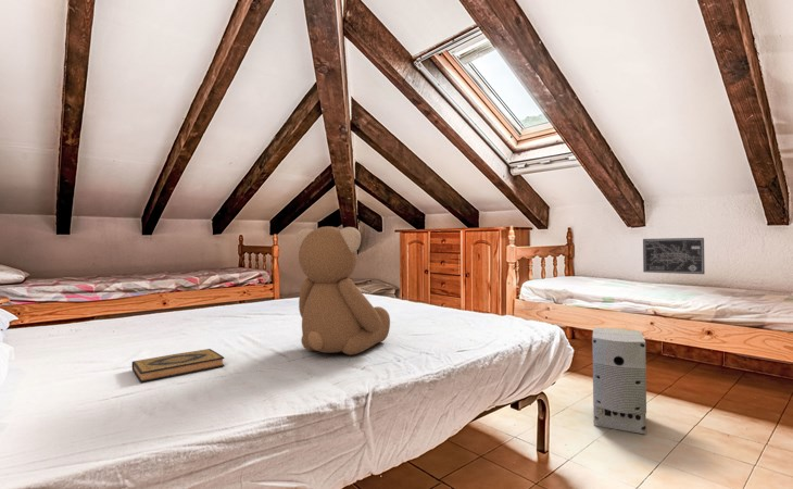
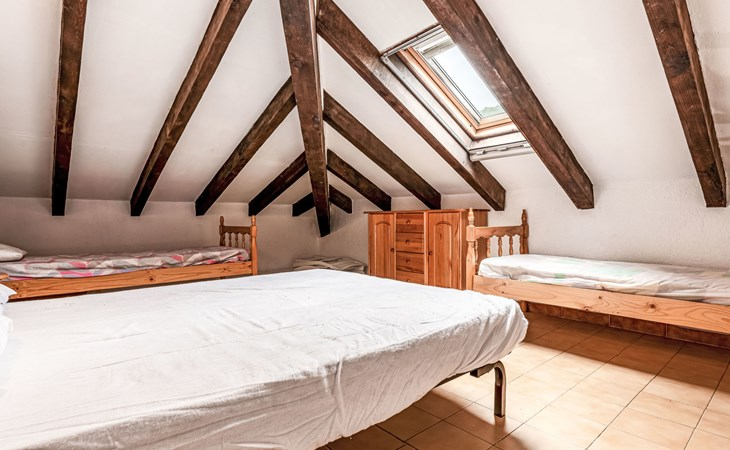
- air purifier [591,327,647,435]
- teddy bear [295,225,391,356]
- wall art [642,237,706,275]
- hardback book [131,348,226,384]
